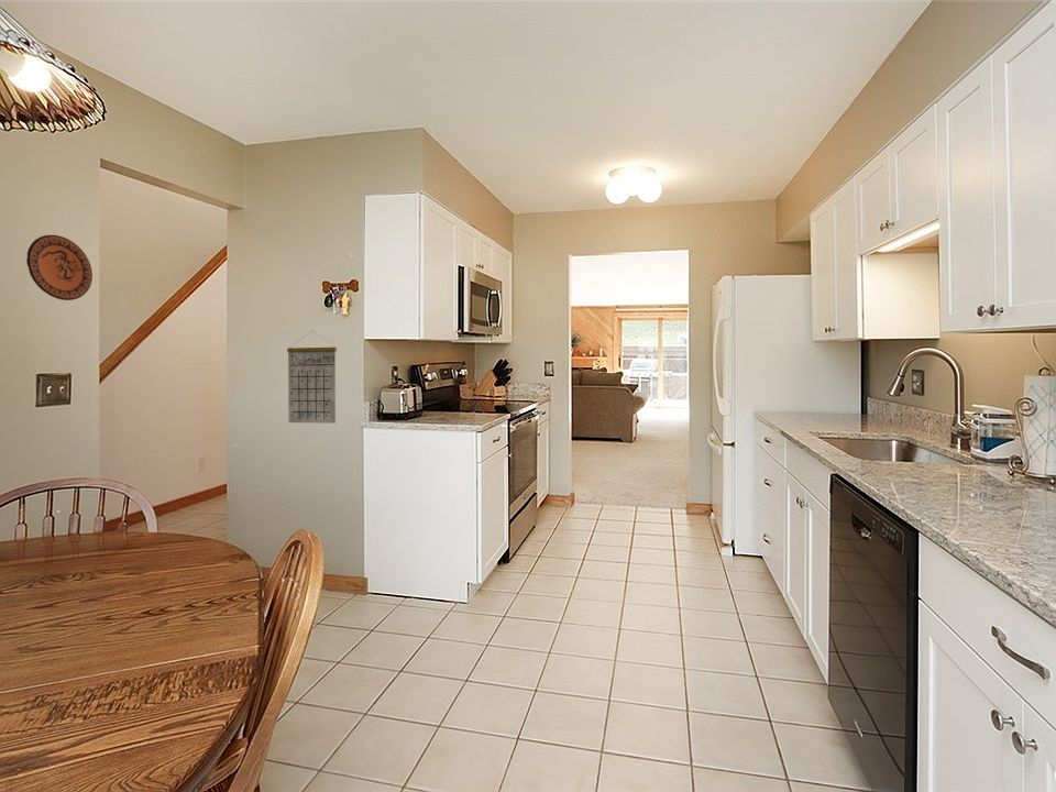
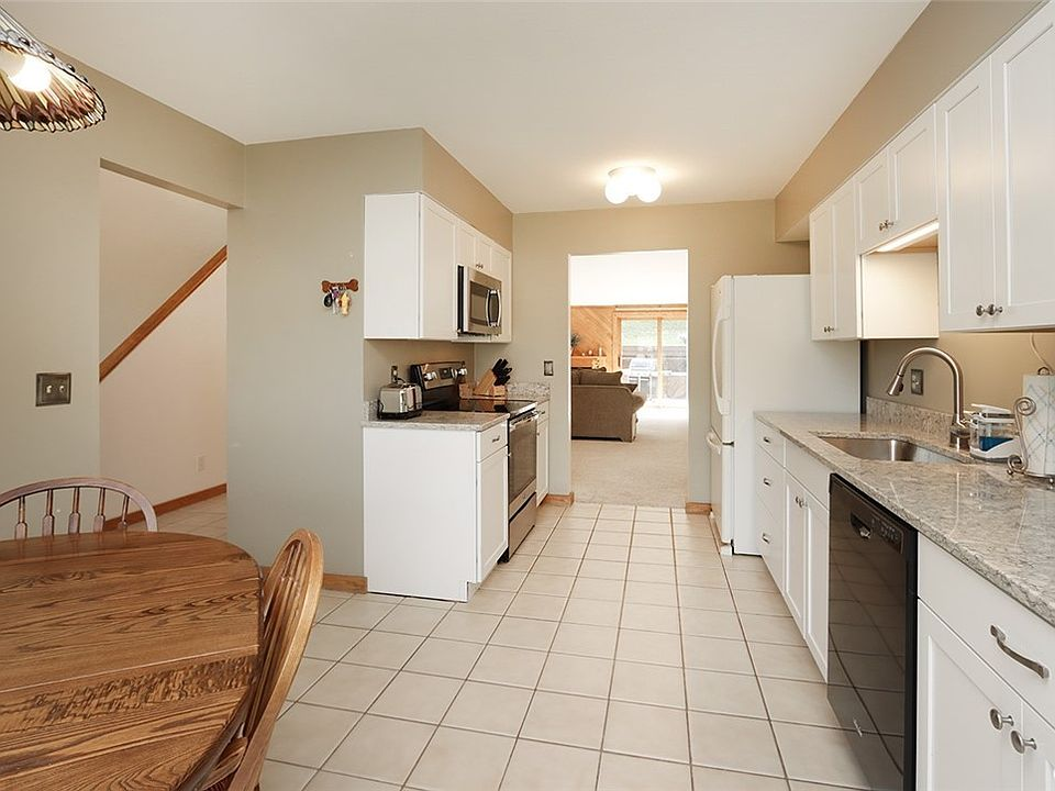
- calendar [286,330,338,425]
- decorative plate [25,234,94,301]
